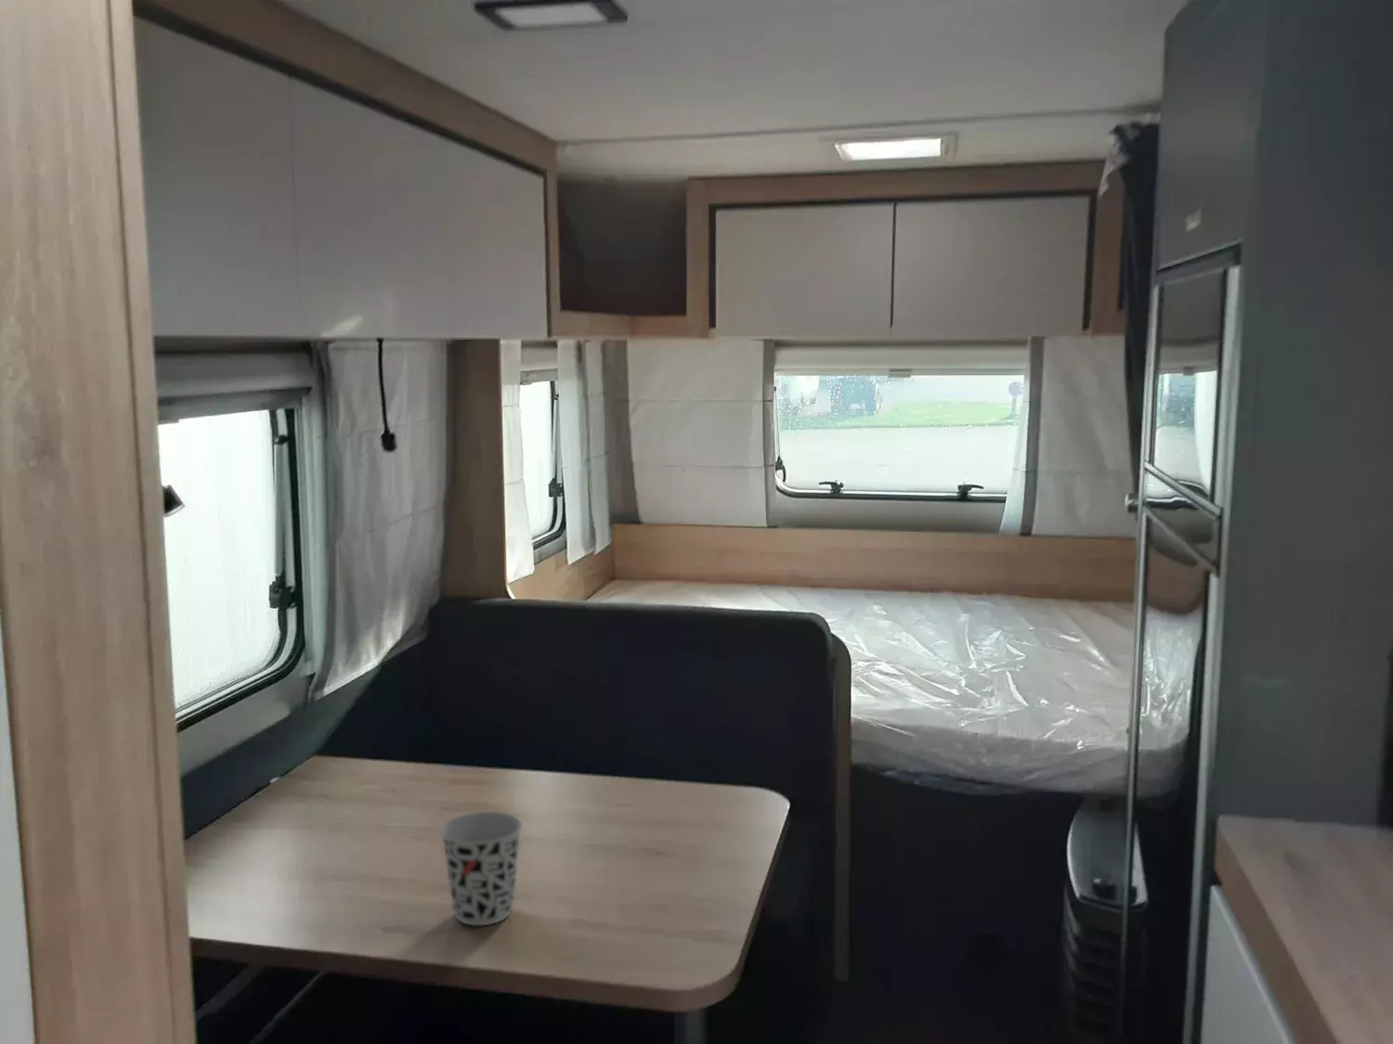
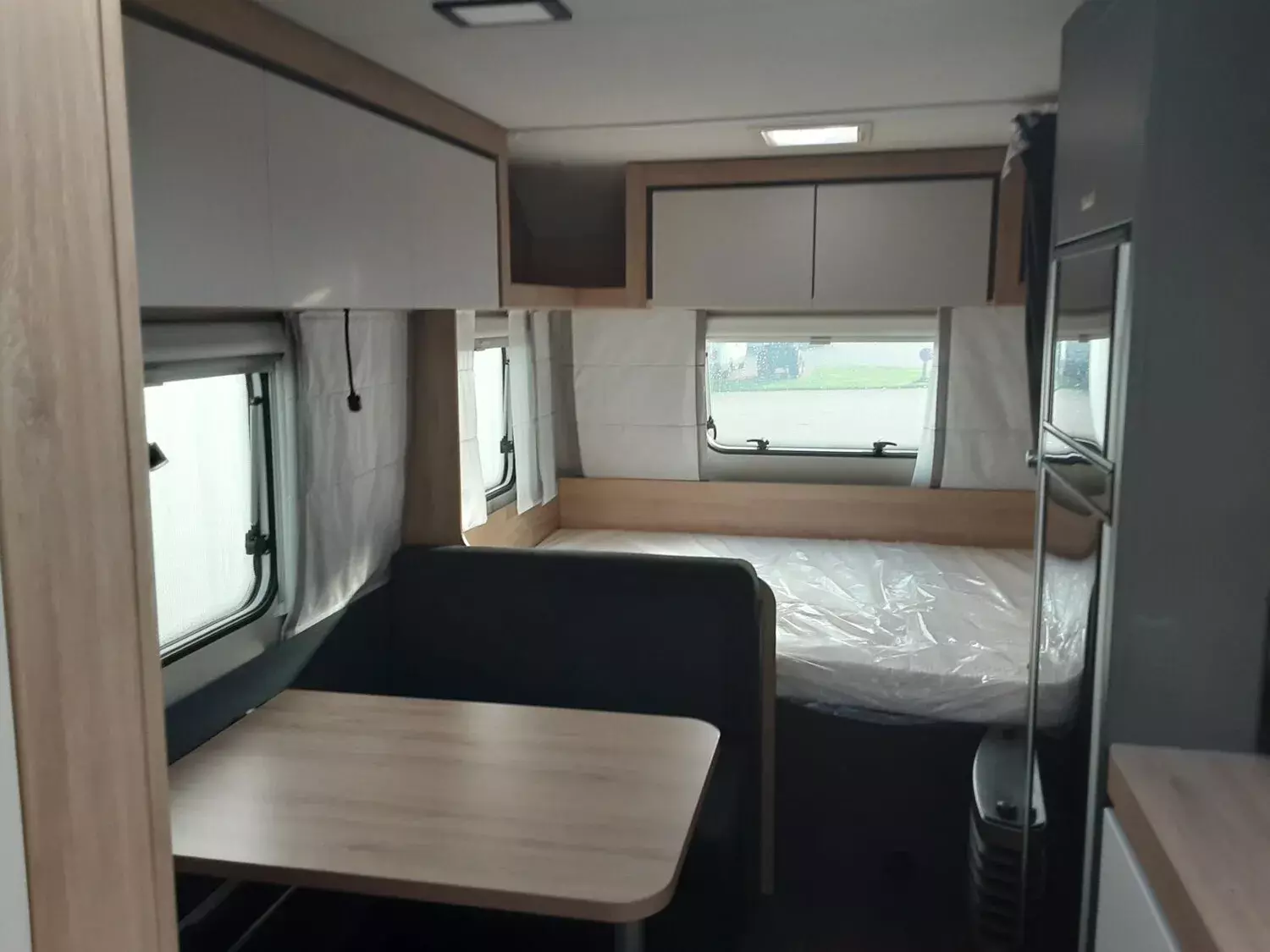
- cup [439,812,524,927]
